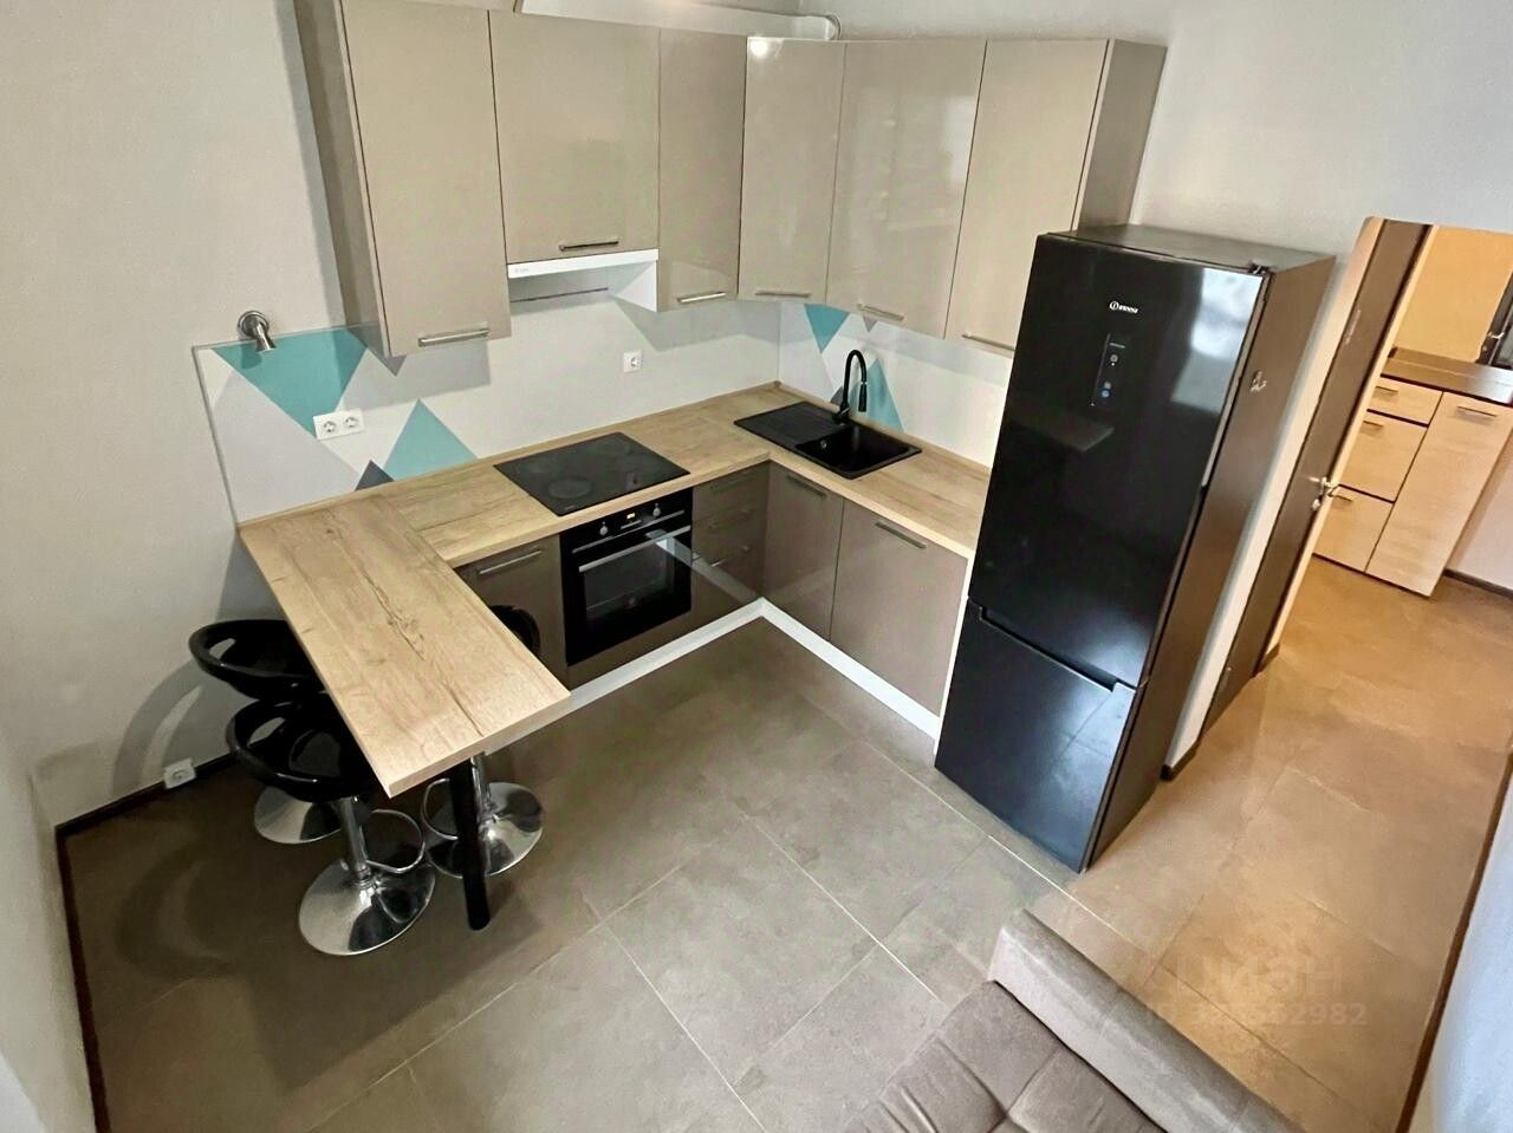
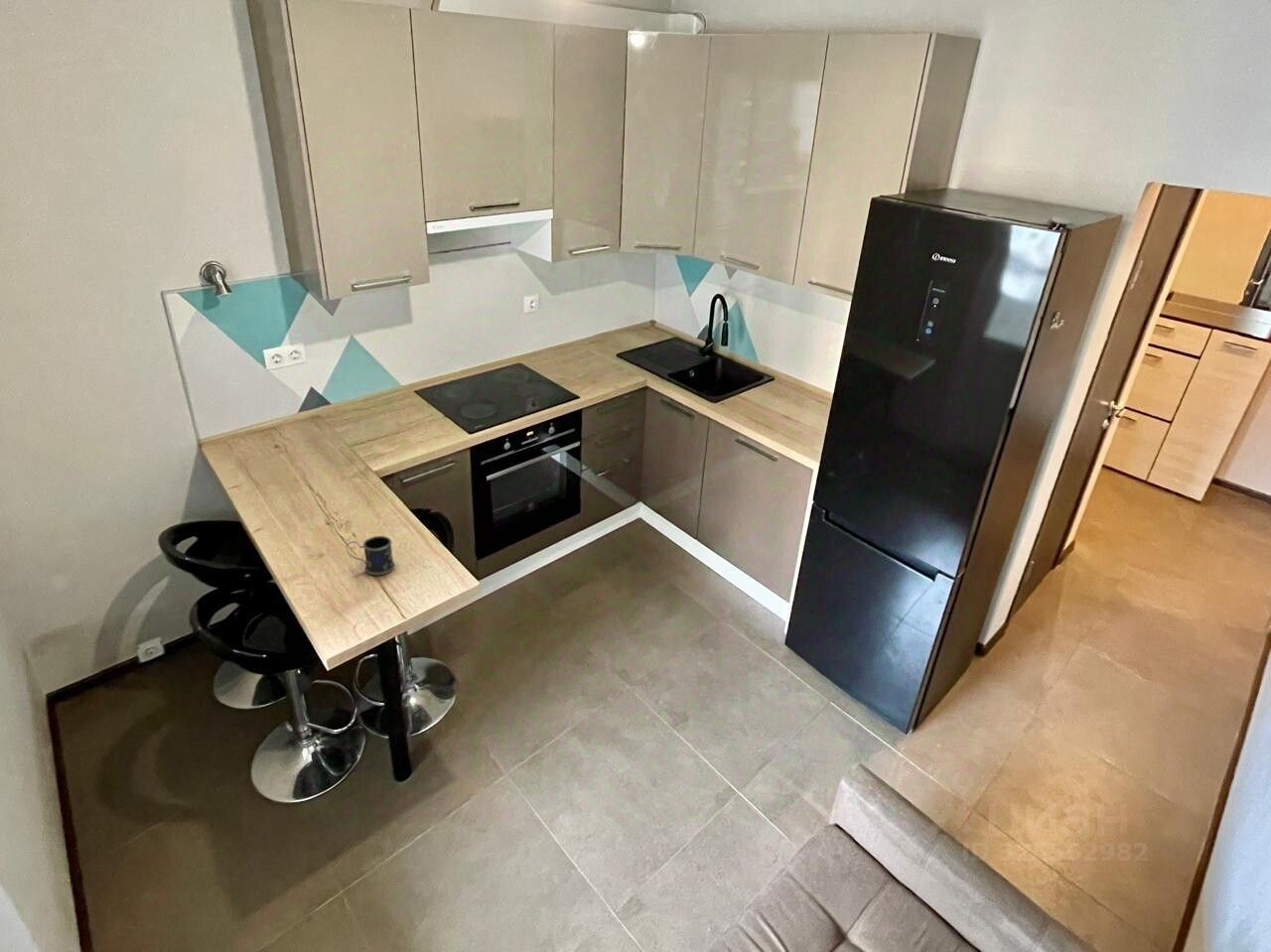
+ mug [346,535,396,576]
